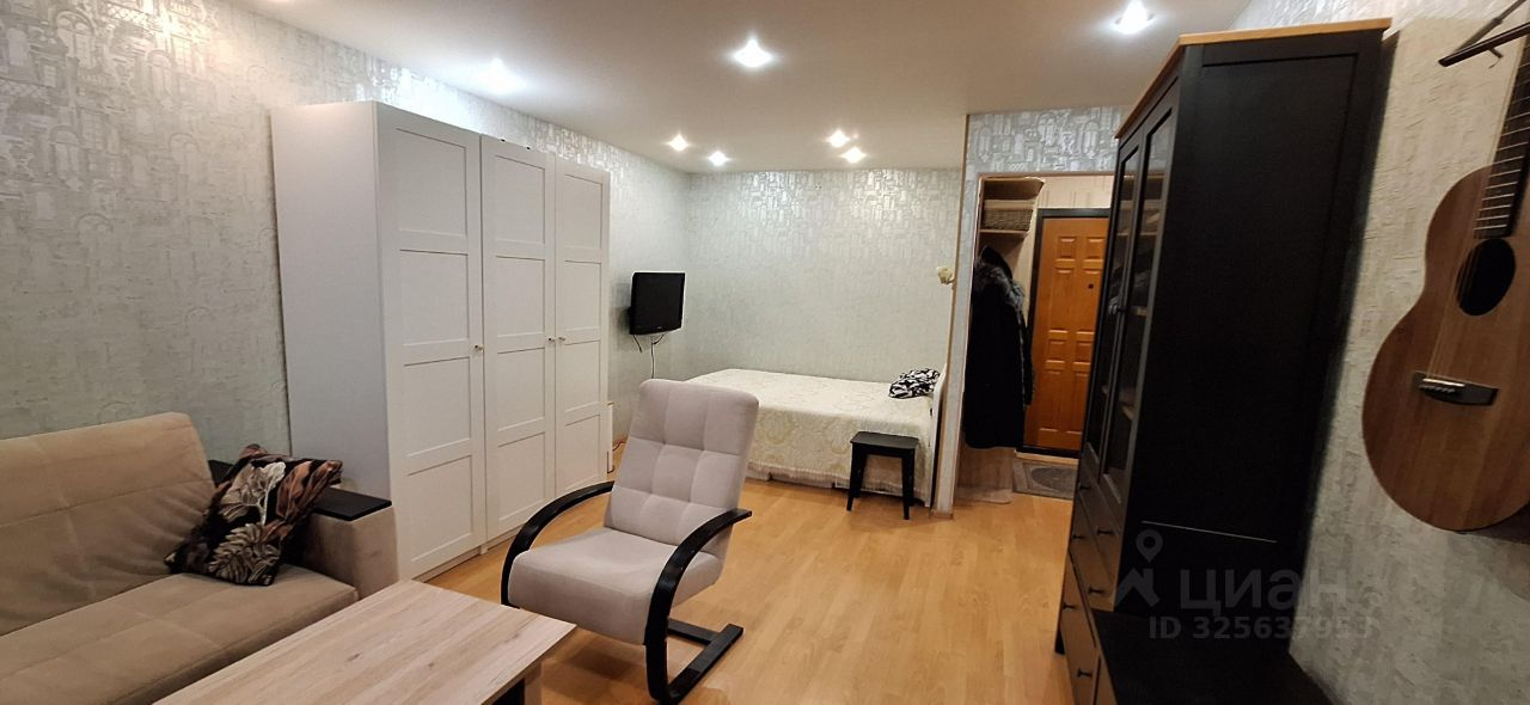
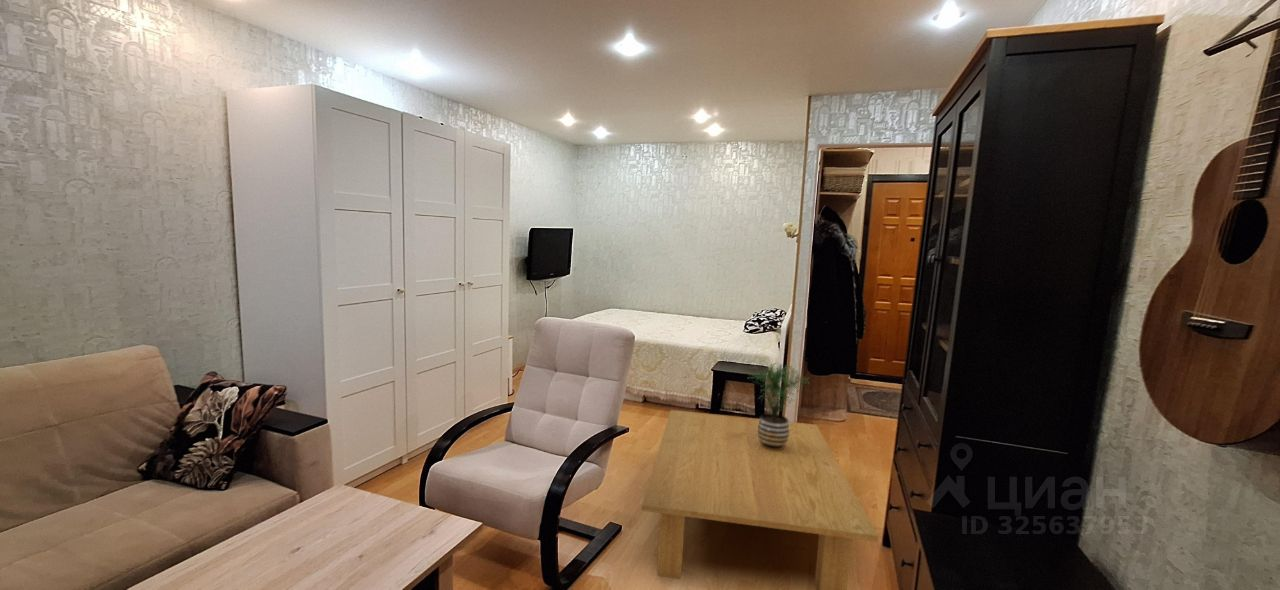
+ coffee table [641,409,879,590]
+ potted plant [747,362,811,450]
